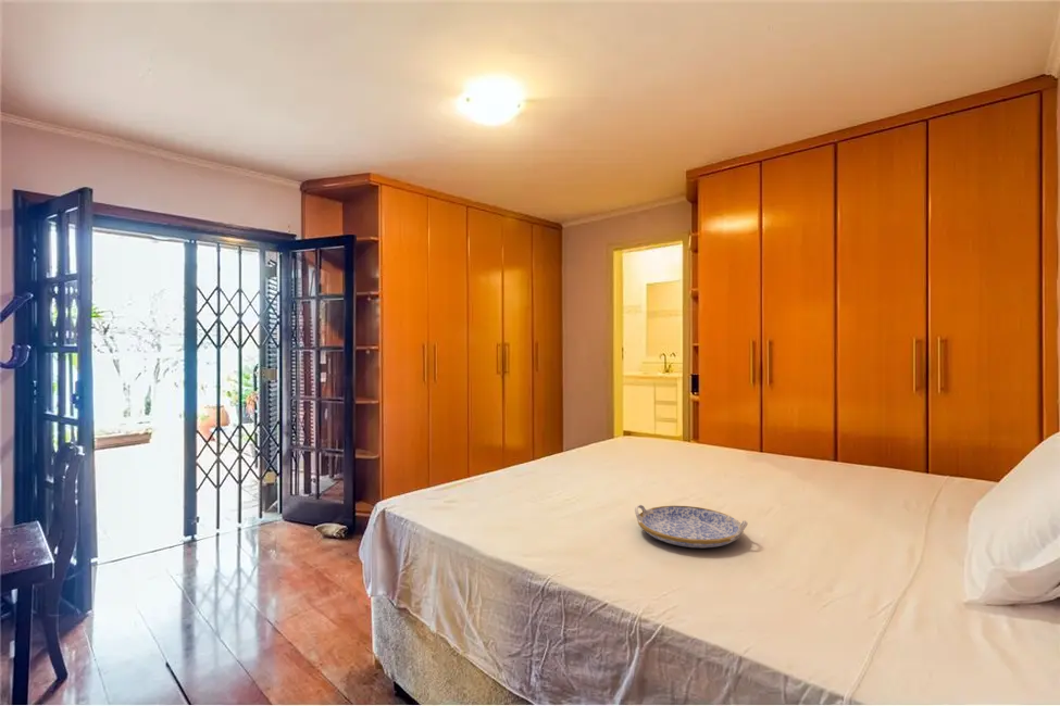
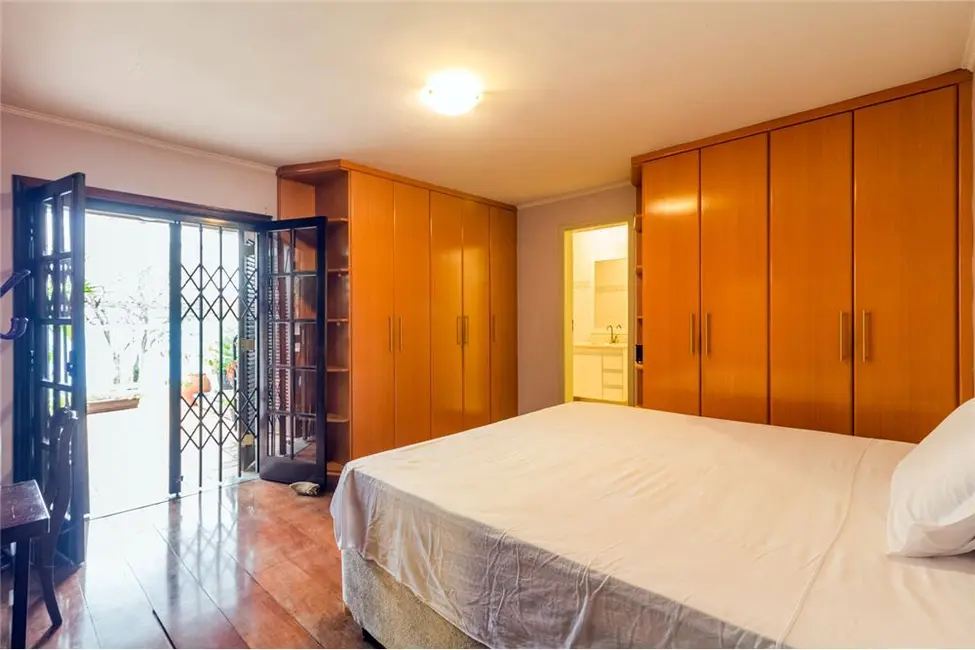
- serving tray [634,504,749,550]
